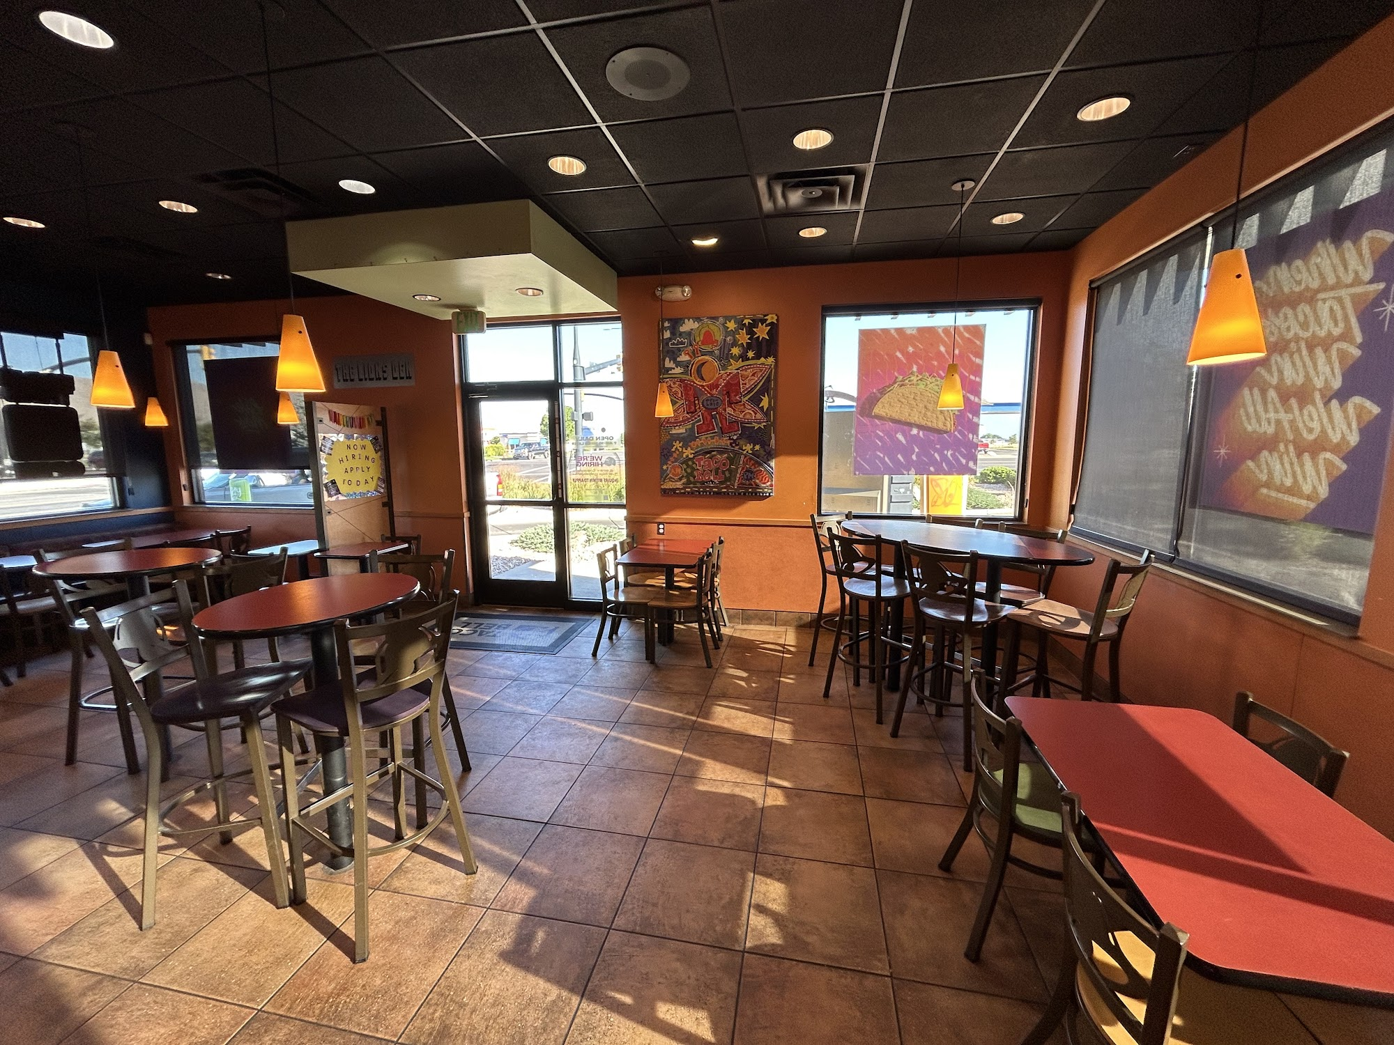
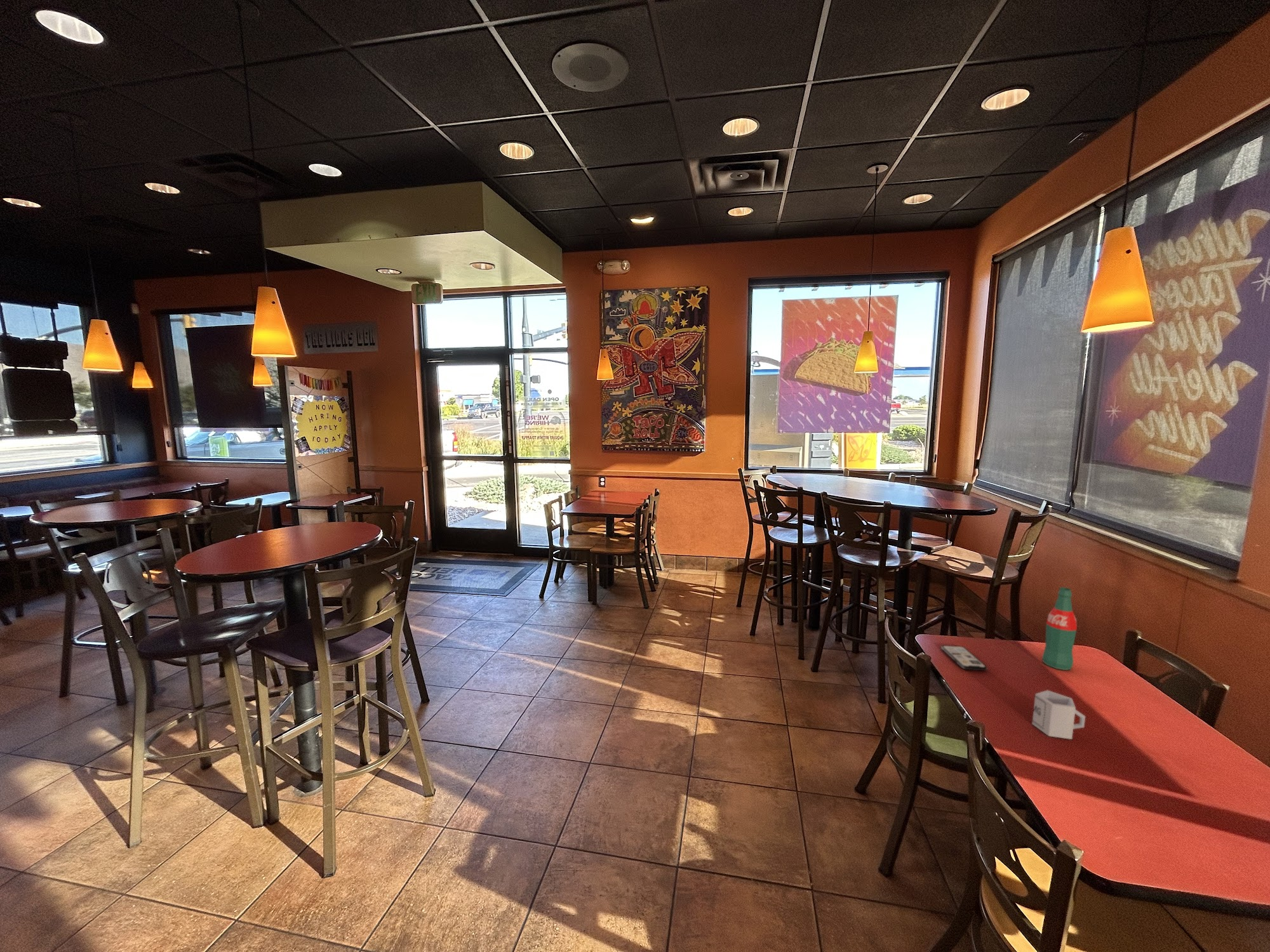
+ cup [1031,689,1086,740]
+ pop [1041,586,1078,671]
+ phone case [940,645,988,671]
